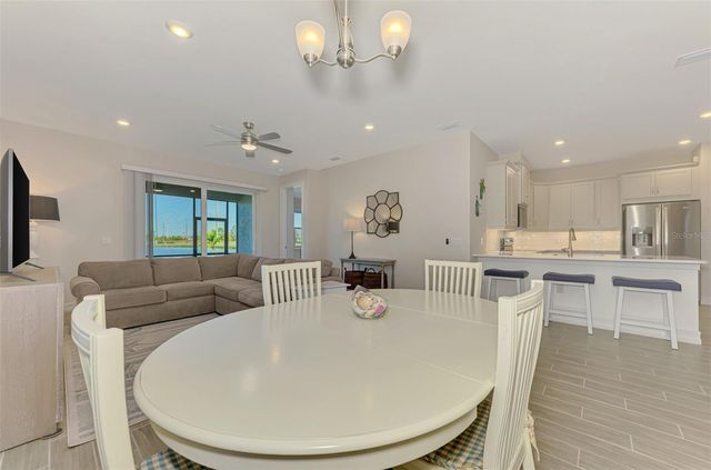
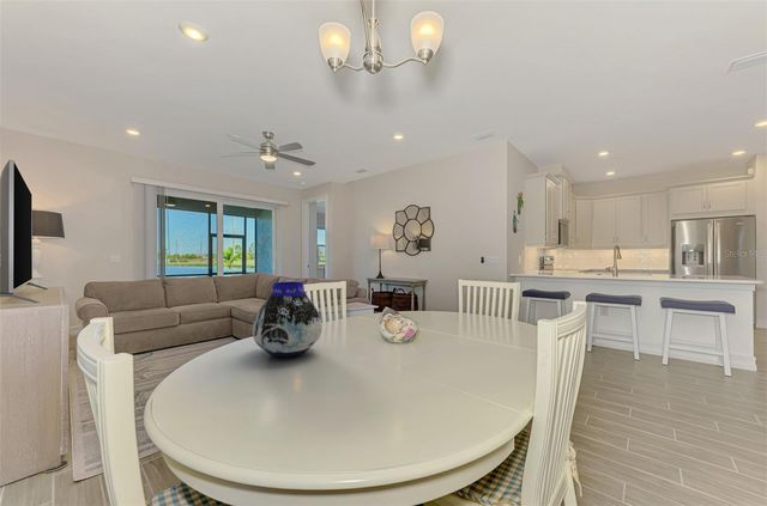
+ vase [252,281,324,358]
